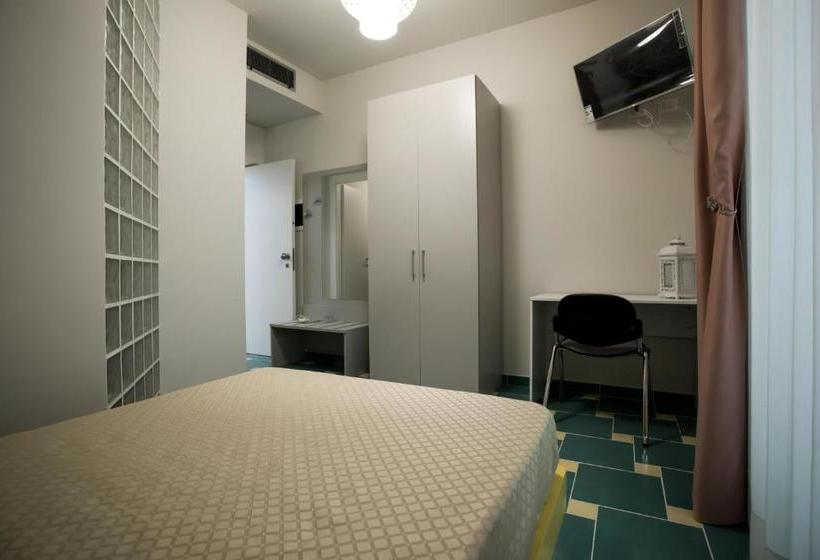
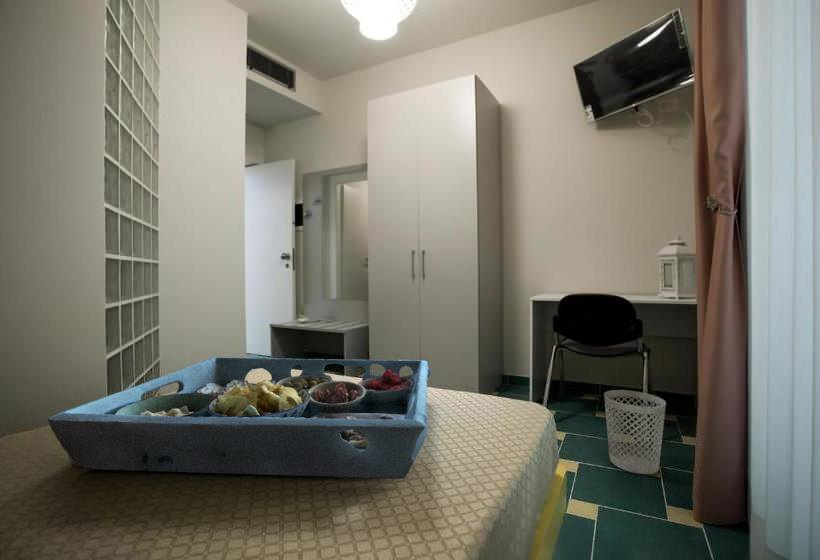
+ serving tray [47,356,431,480]
+ wastebasket [603,389,667,475]
